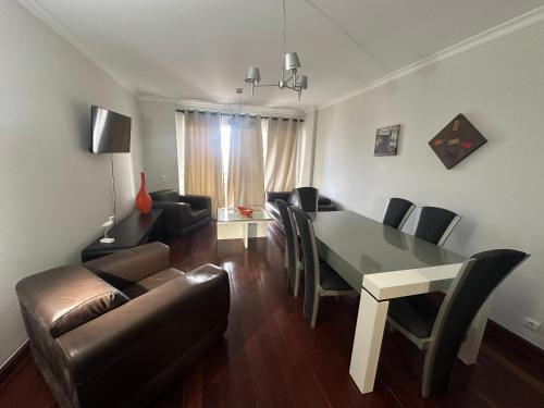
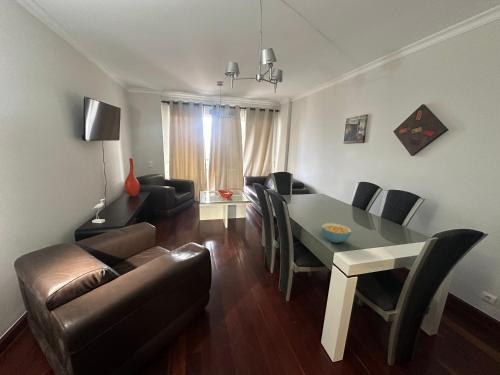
+ cereal bowl [321,222,352,244]
